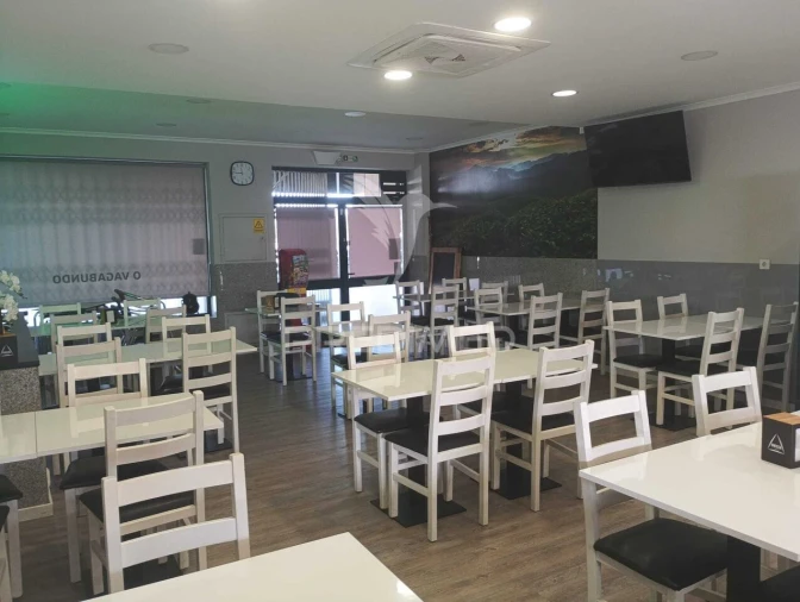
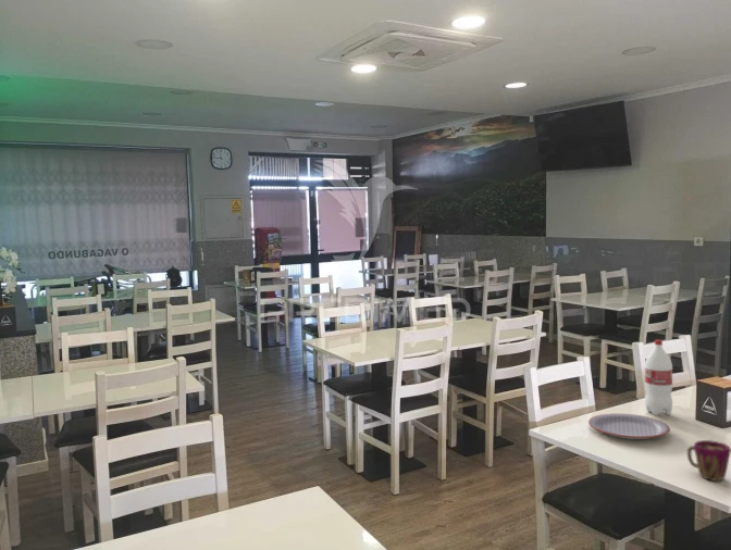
+ bottle [644,339,673,416]
+ cup [686,439,731,482]
+ plate [587,412,671,440]
